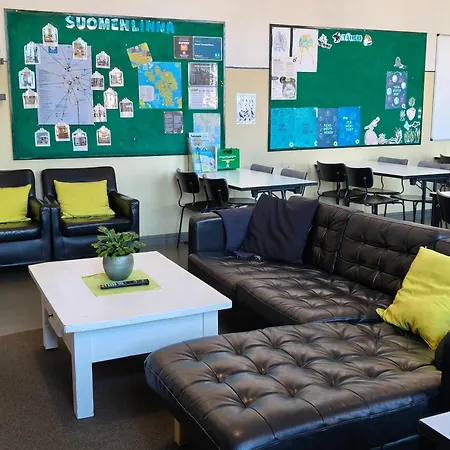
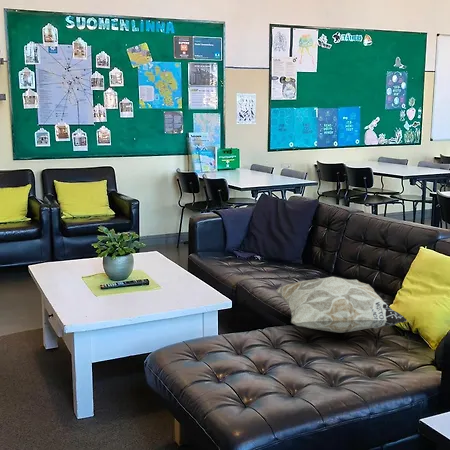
+ decorative pillow [275,276,408,334]
